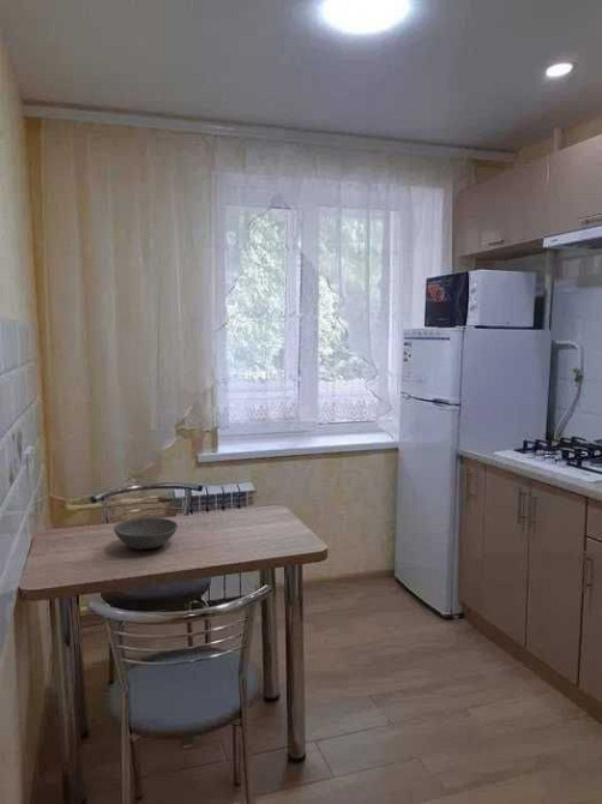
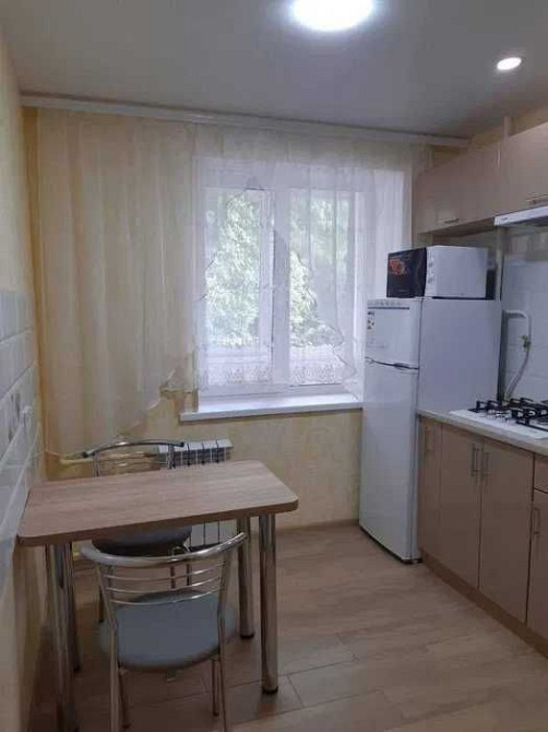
- soup bowl [113,517,179,551]
